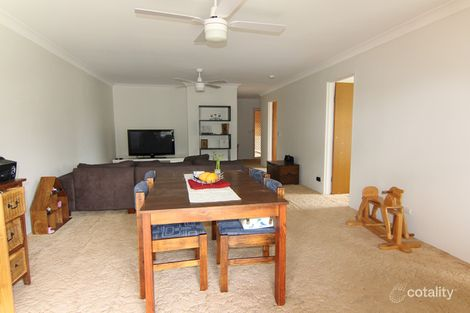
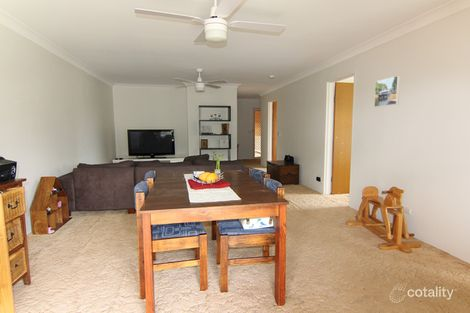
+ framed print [373,75,401,108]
